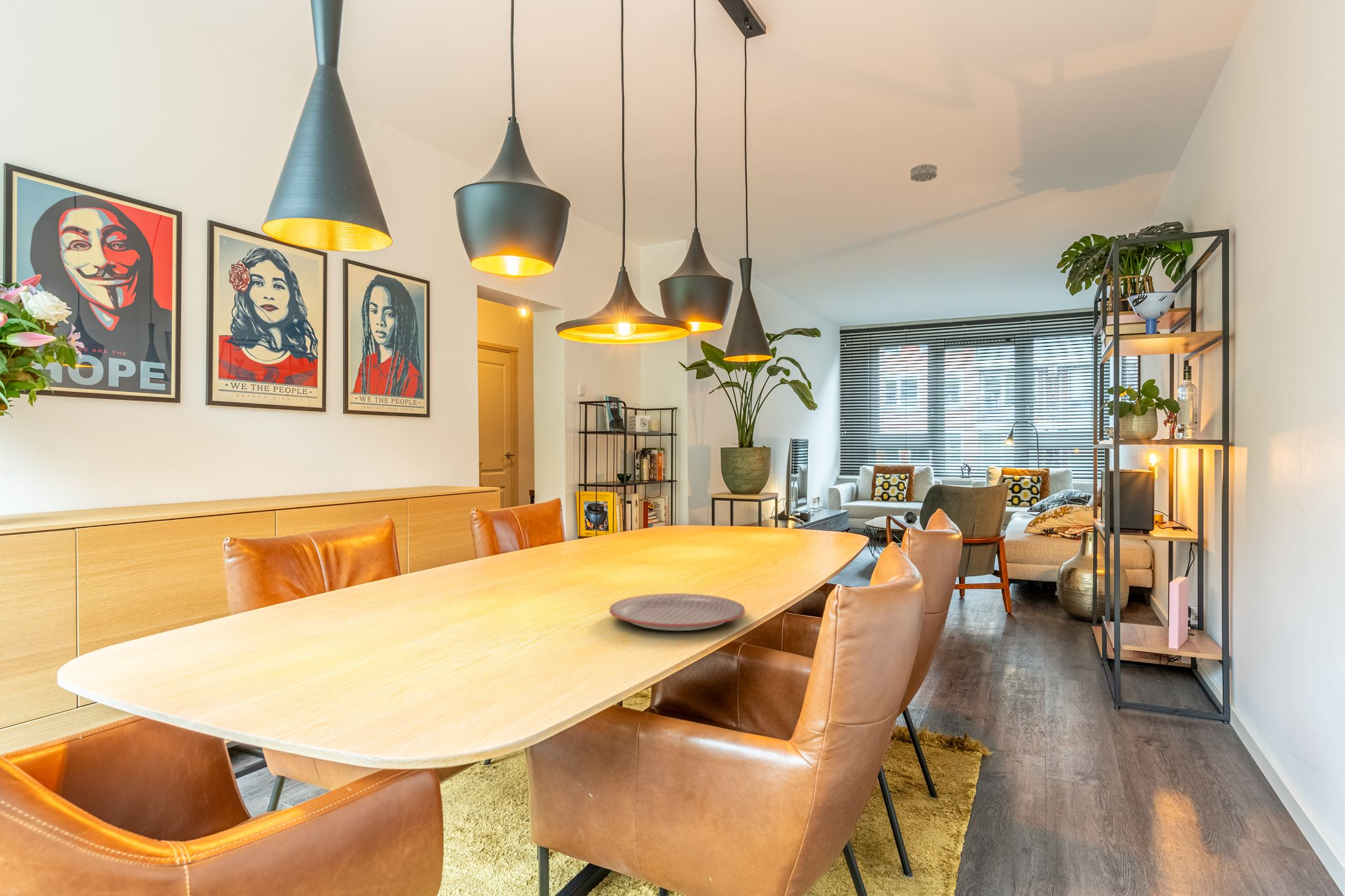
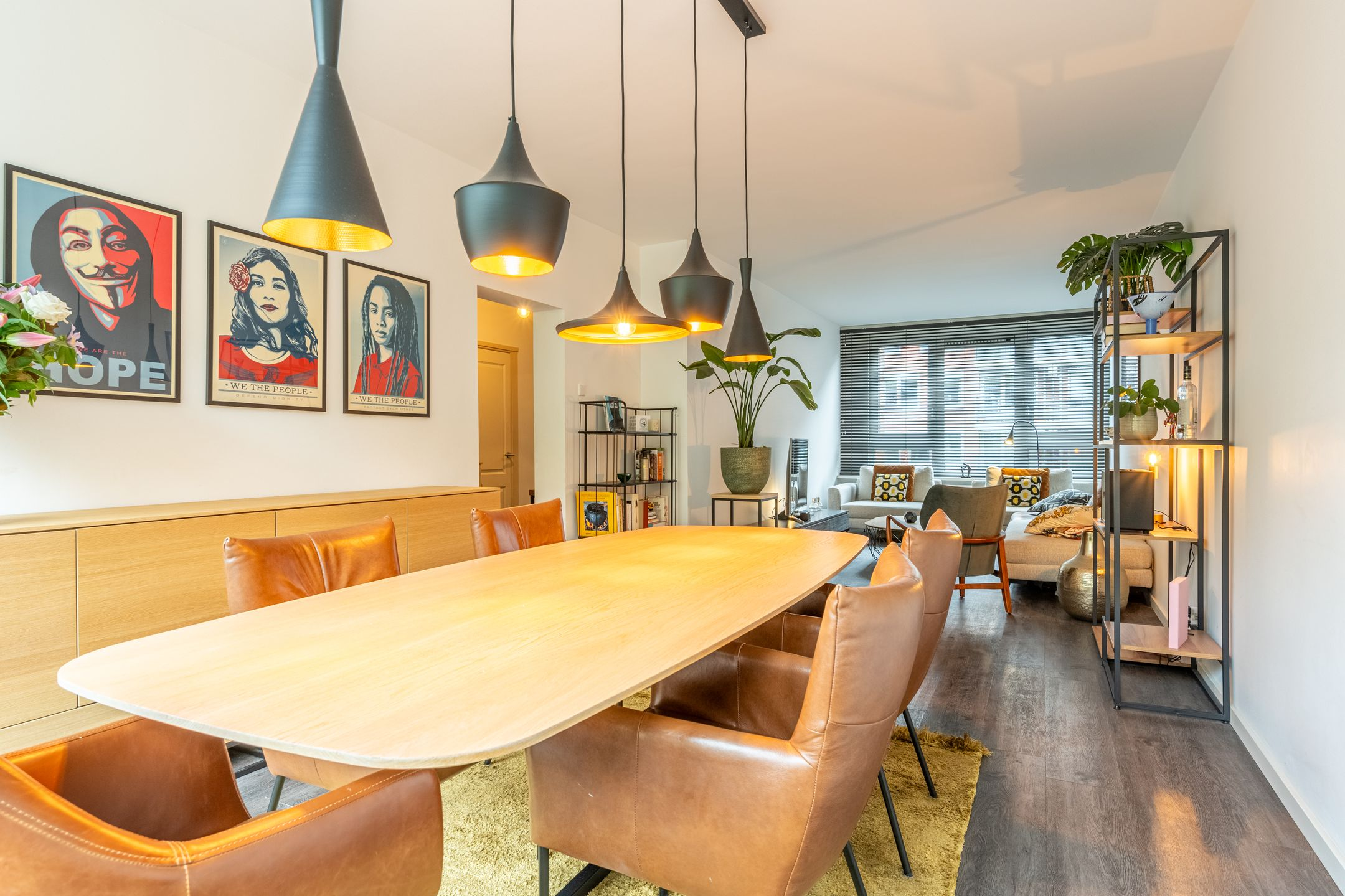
- smoke detector [910,163,938,182]
- plate [608,593,746,631]
